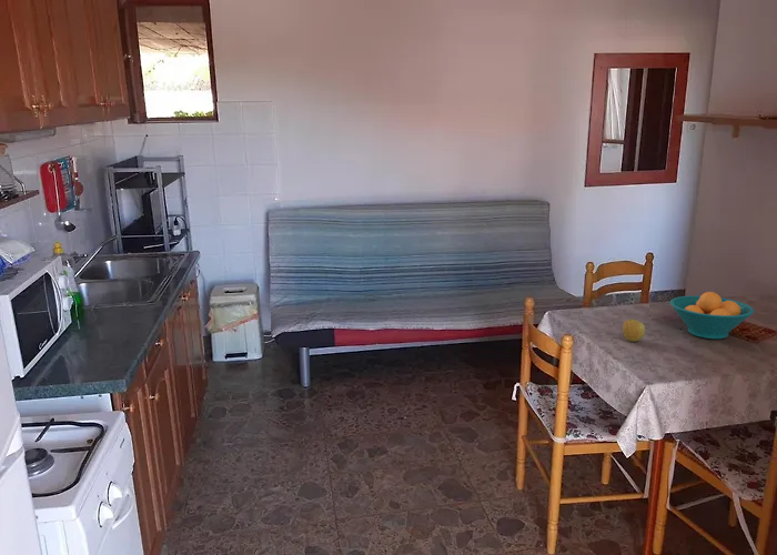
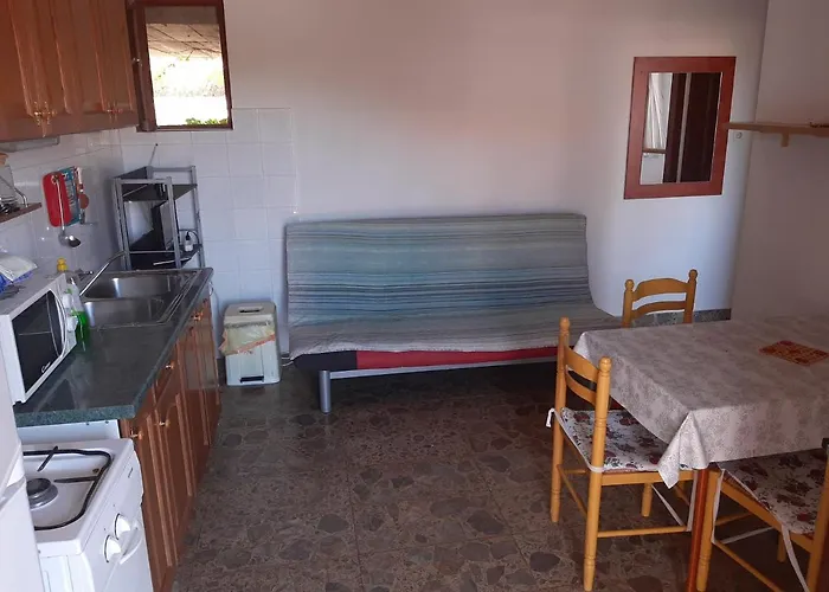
- fruit bowl [669,291,756,340]
- apple [622,319,646,343]
